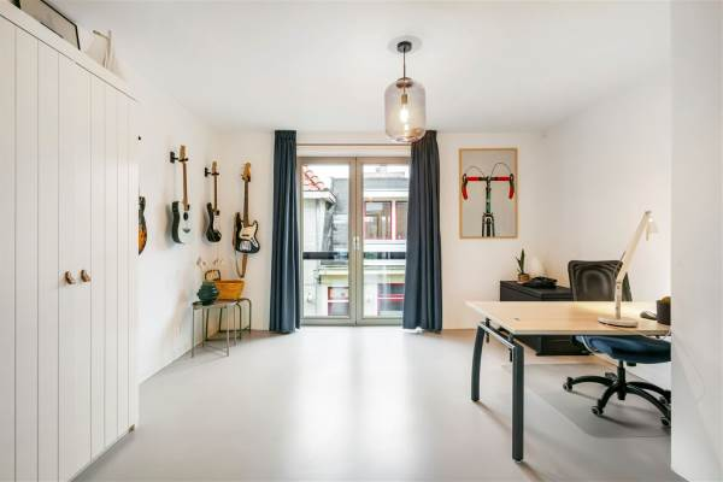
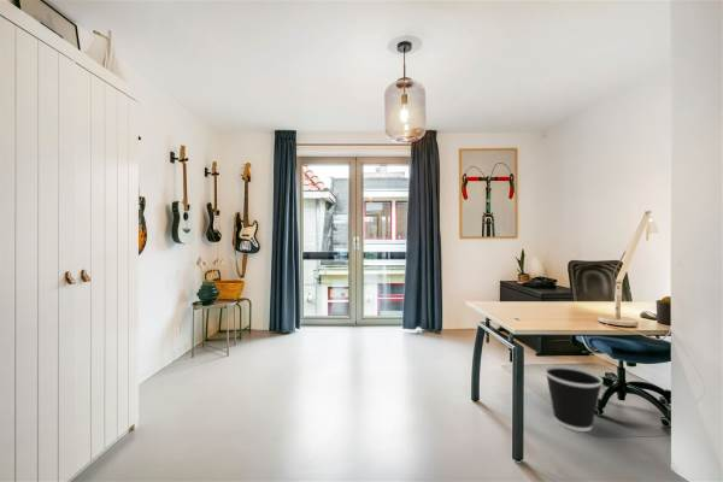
+ wastebasket [543,364,604,433]
